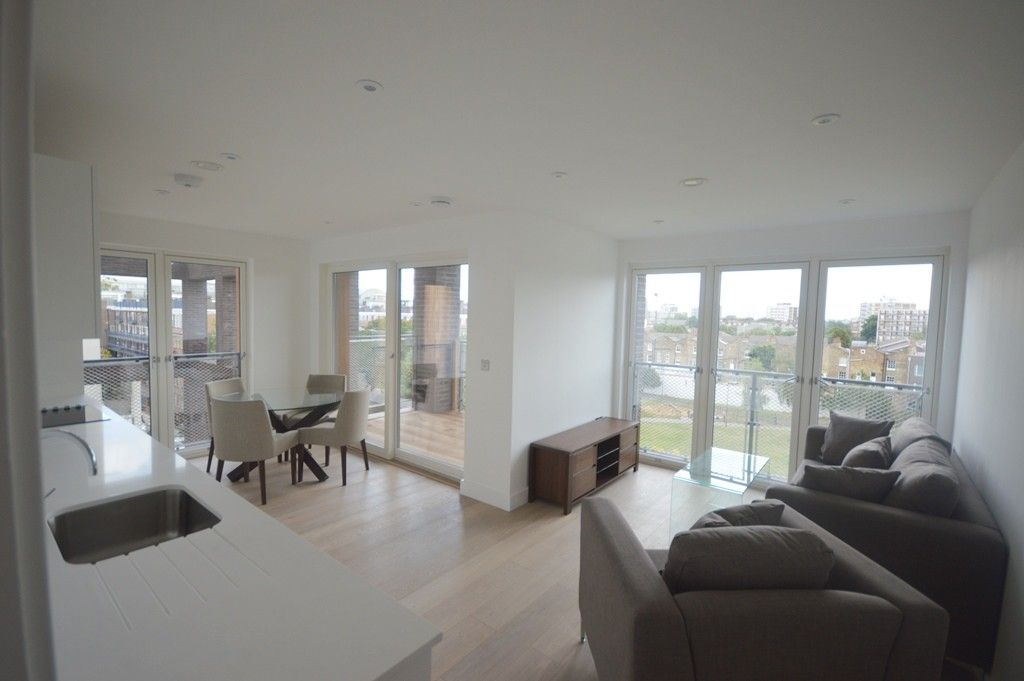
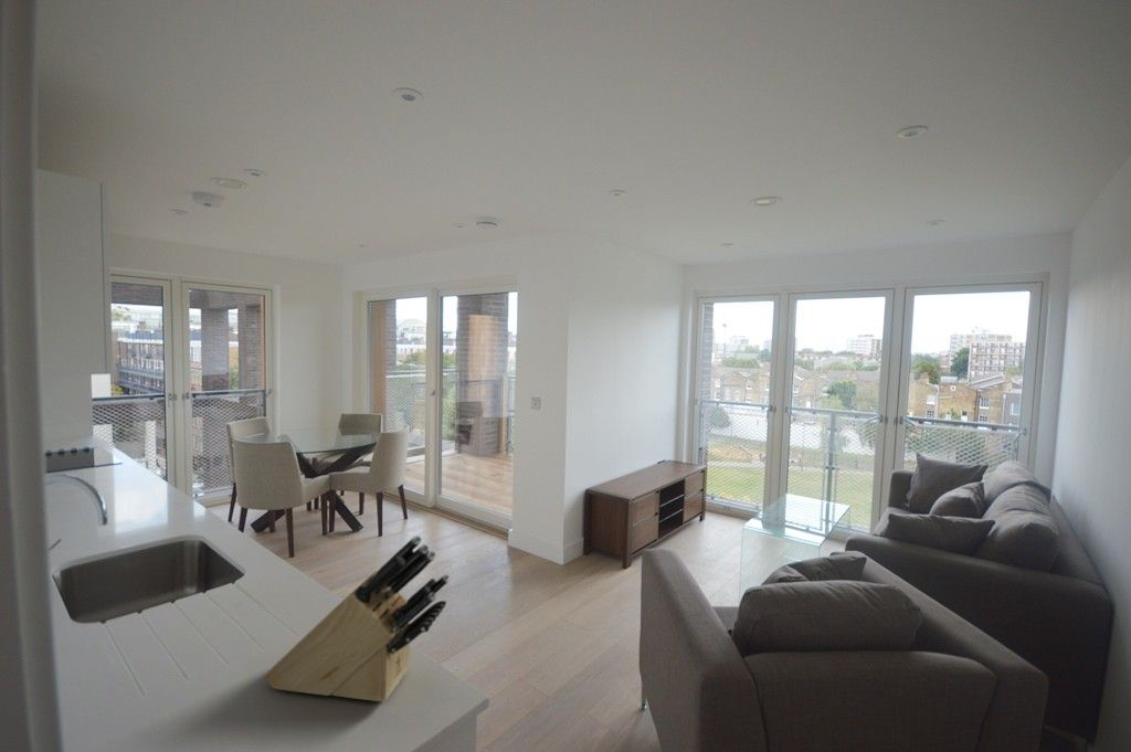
+ knife block [263,534,451,703]
